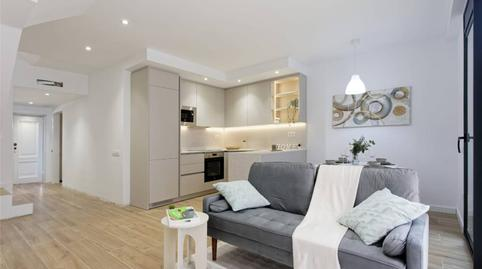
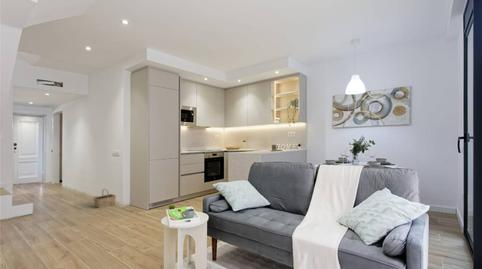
+ basket [93,188,117,209]
